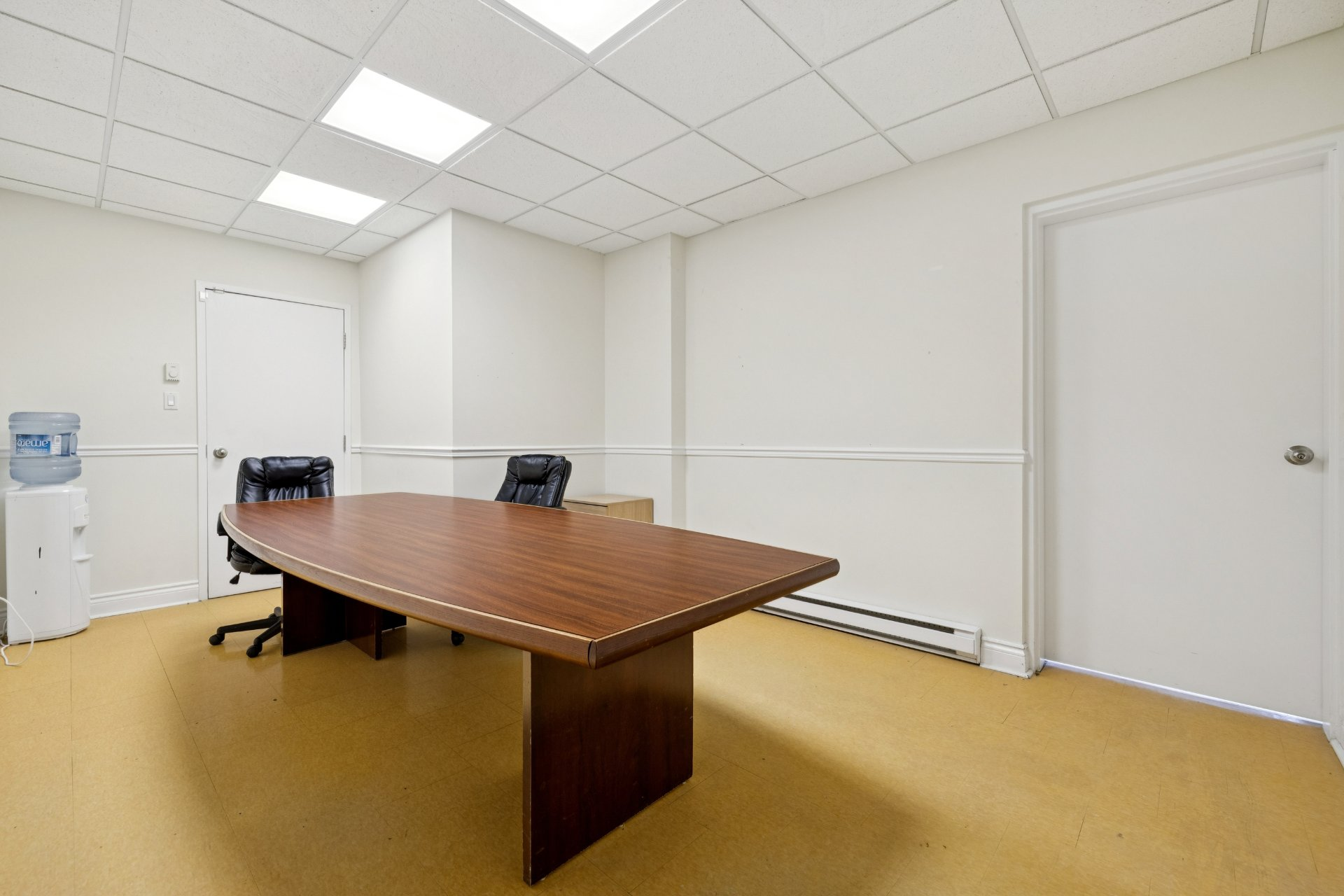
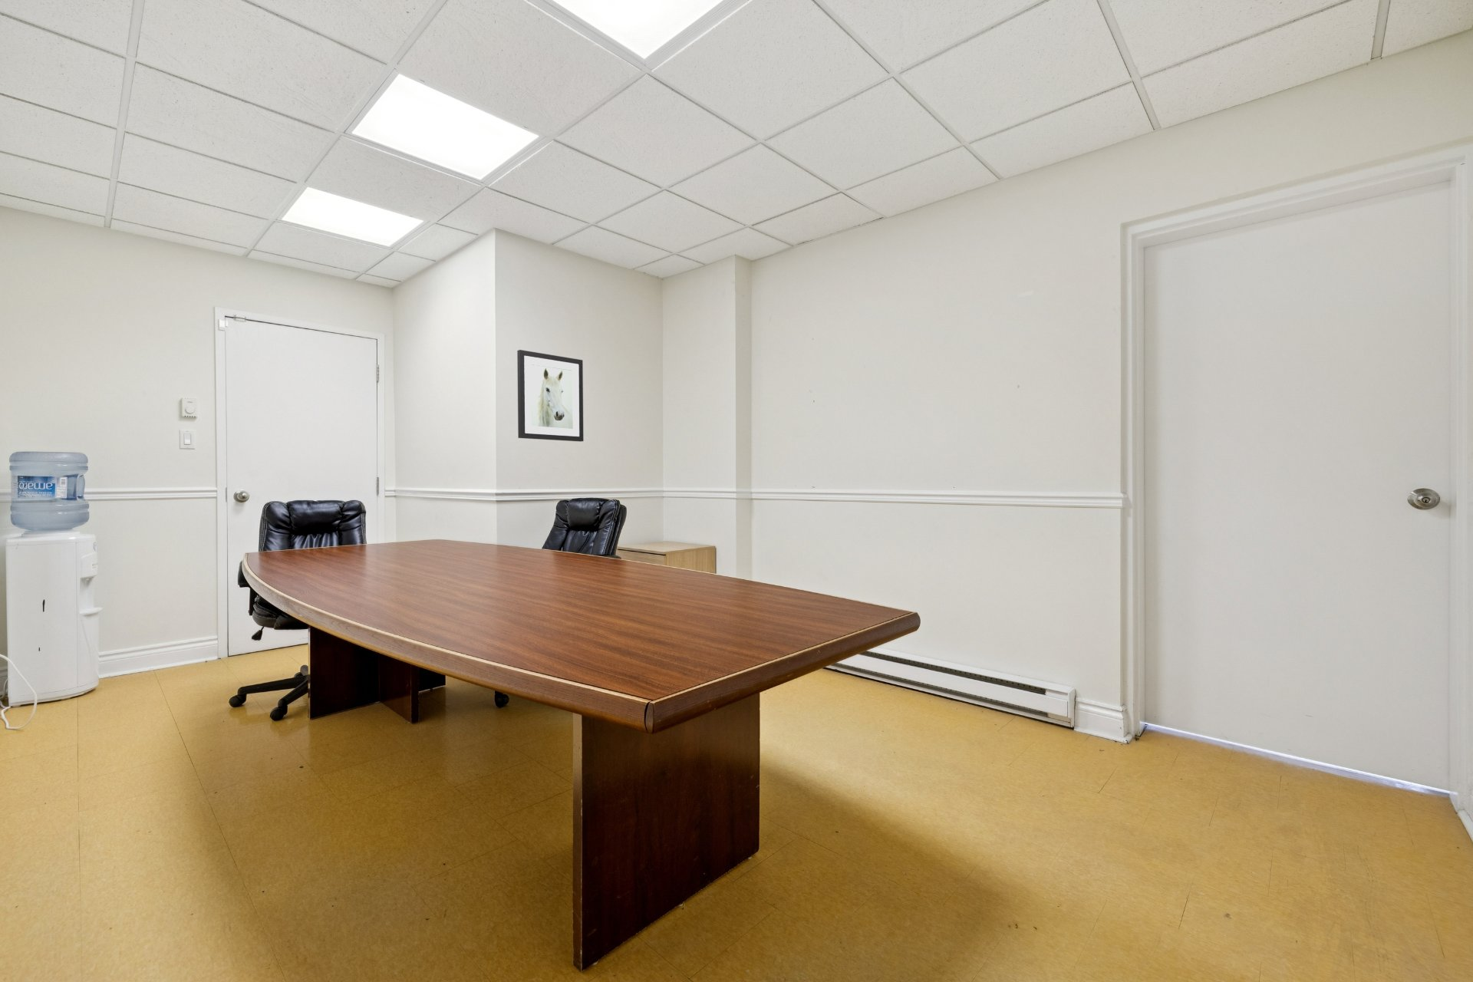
+ wall art [516,349,584,442]
